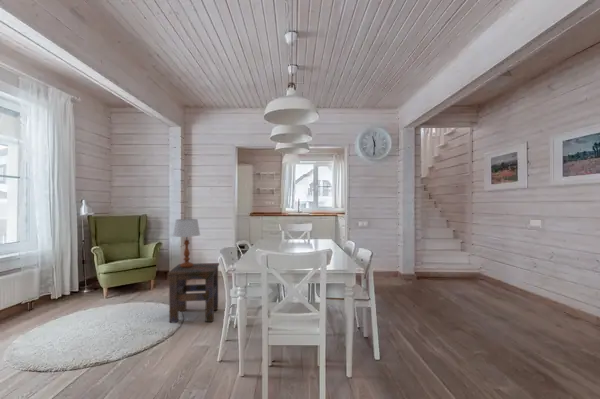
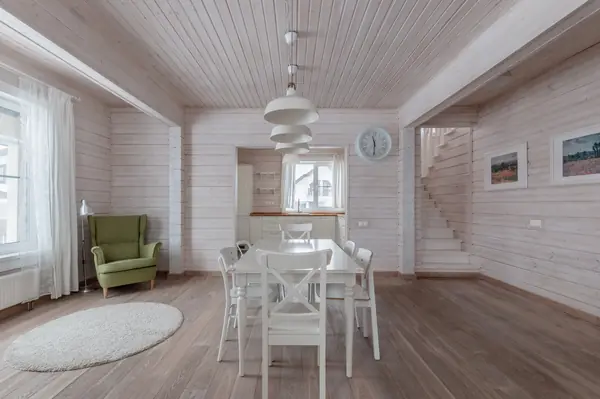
- side table [167,262,220,324]
- table lamp [172,218,201,268]
